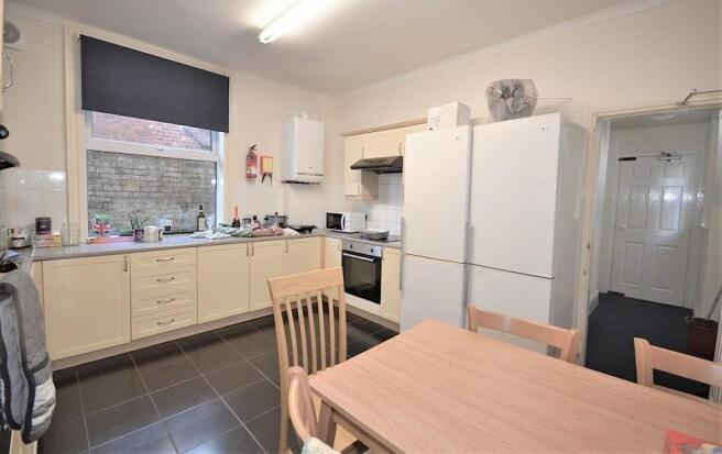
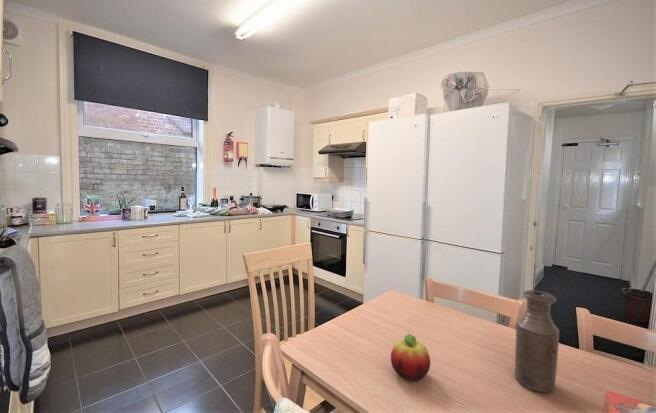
+ fruit [390,333,431,382]
+ bottle [514,289,560,393]
